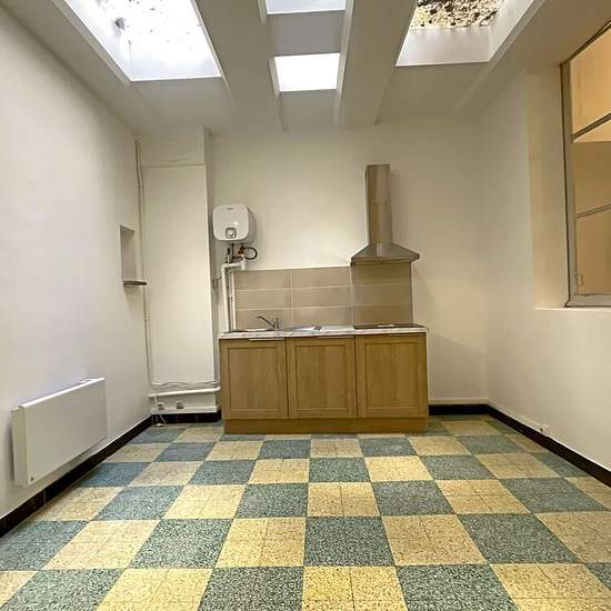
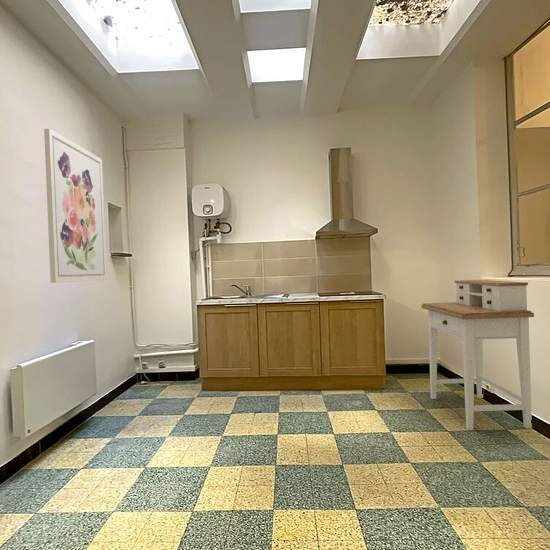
+ wall art [43,128,108,284]
+ desk [420,279,535,431]
